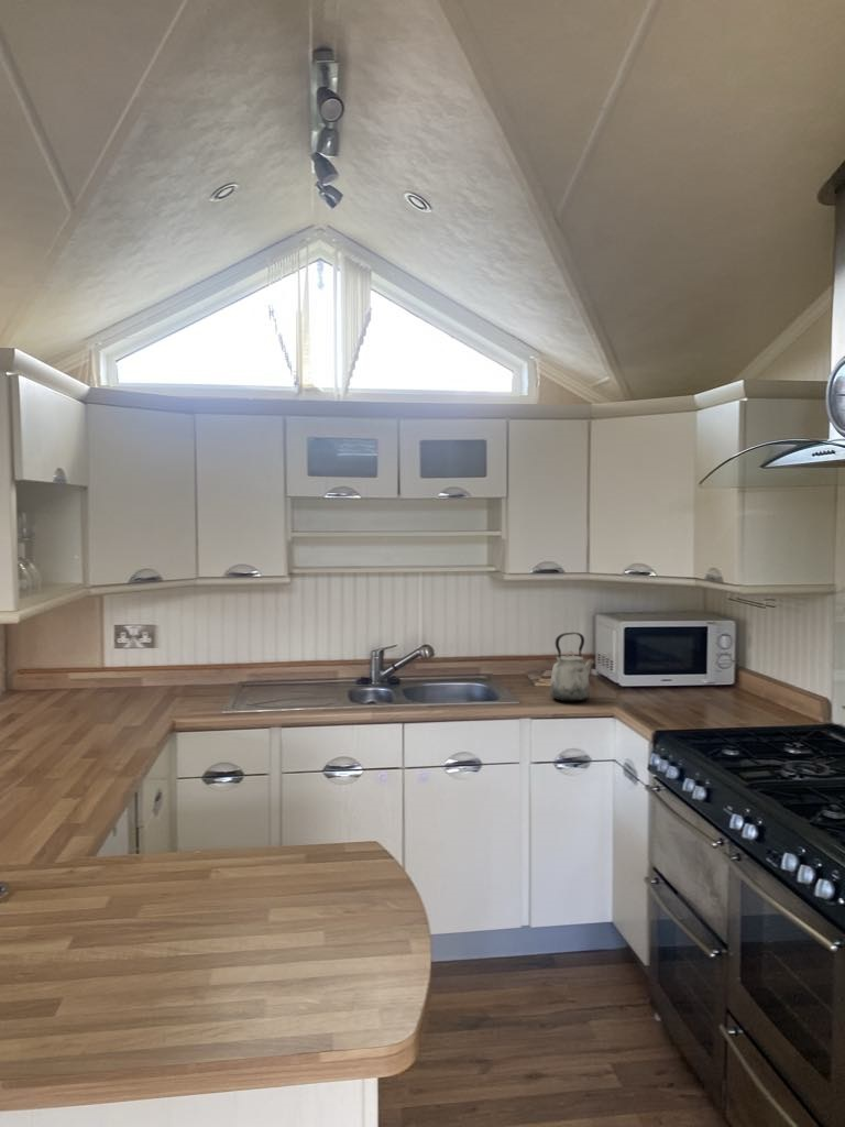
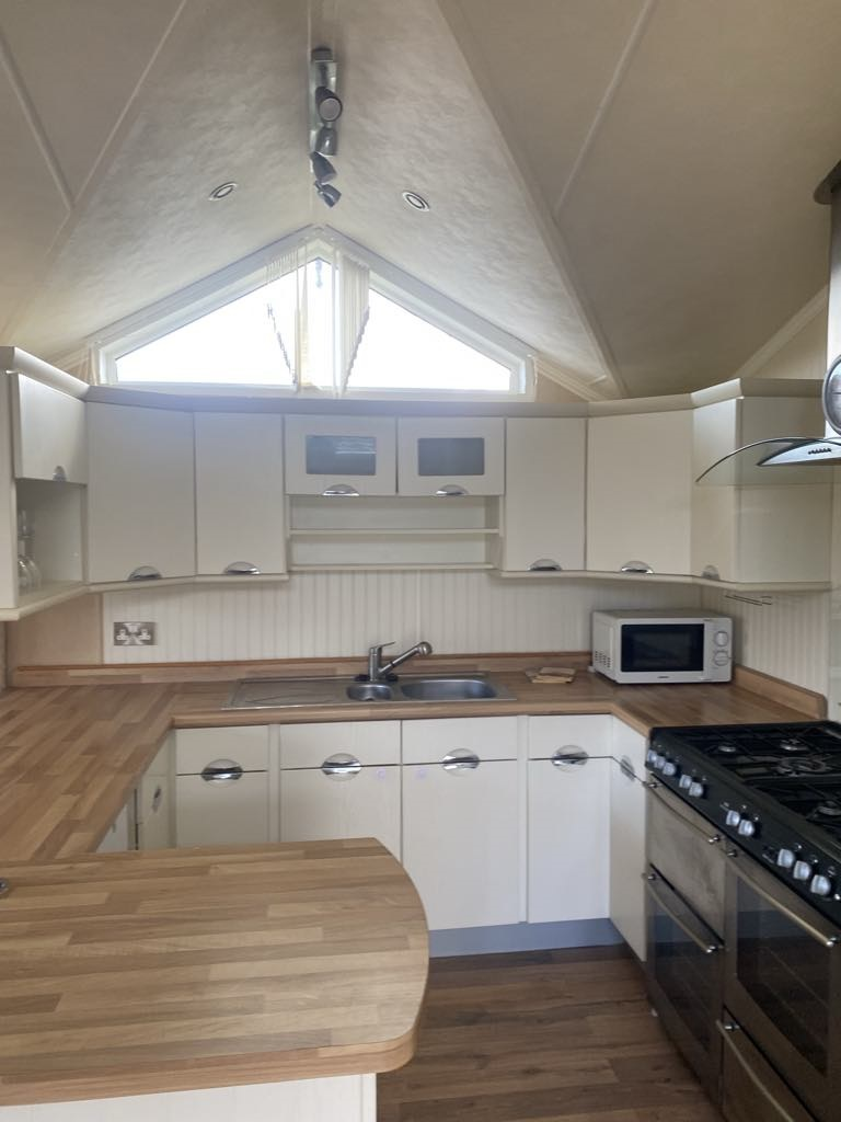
- kettle [549,632,594,702]
